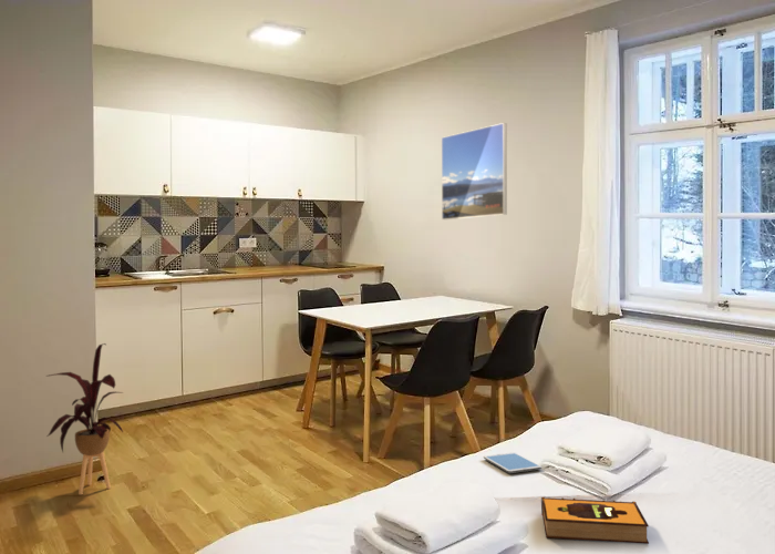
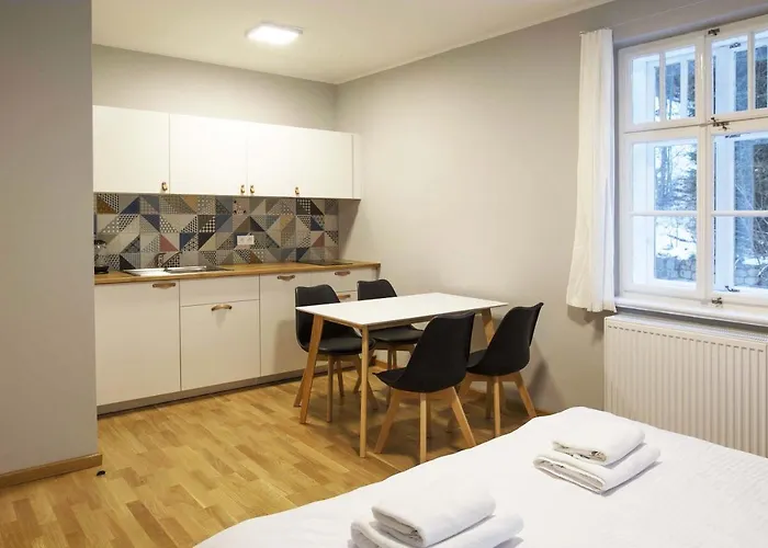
- house plant [45,342,124,495]
- hardback book [540,495,650,545]
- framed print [441,122,508,220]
- tablet [483,451,542,474]
